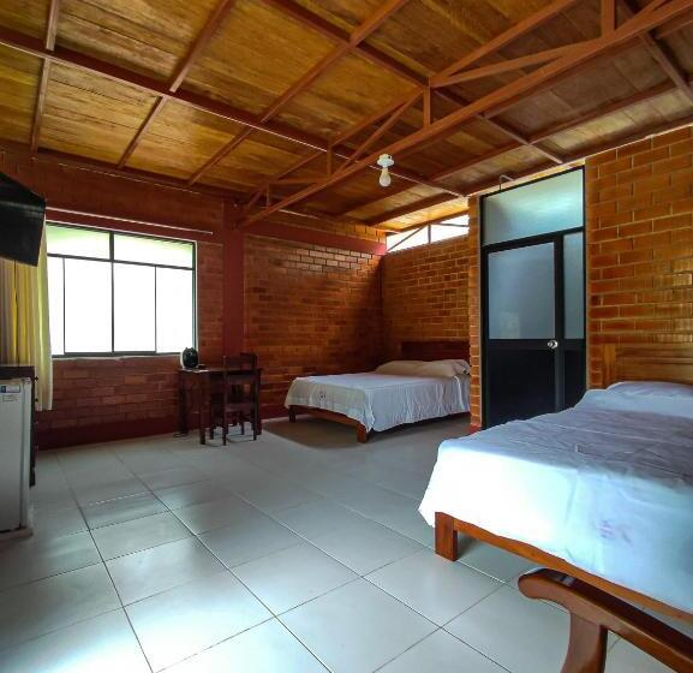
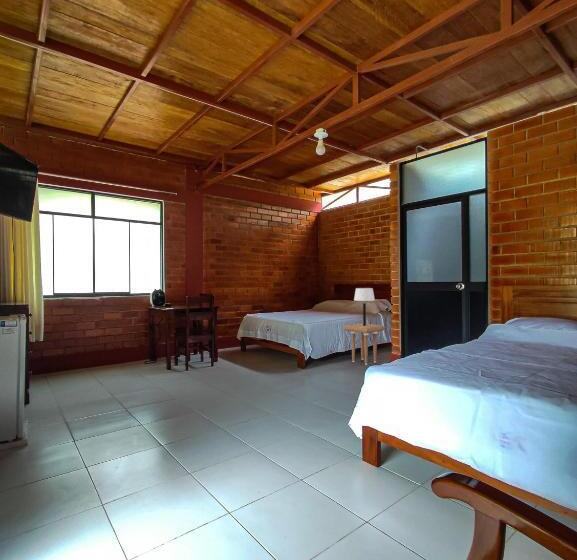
+ side table [342,322,386,366]
+ table lamp [353,287,376,326]
